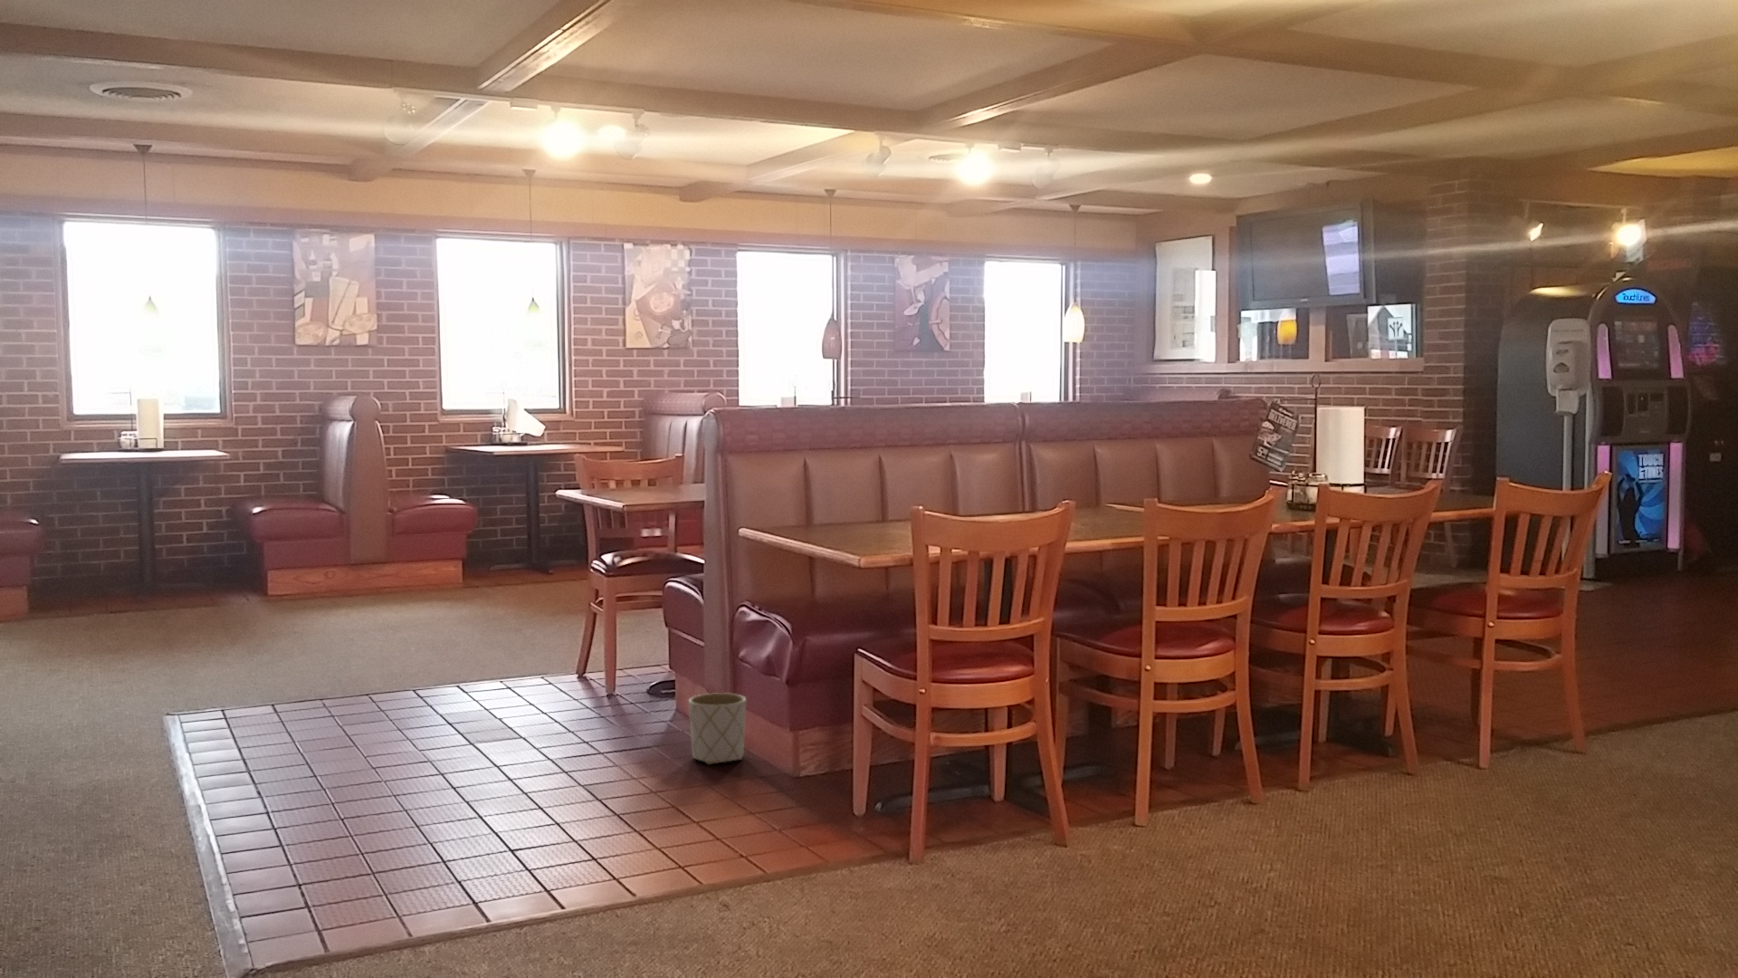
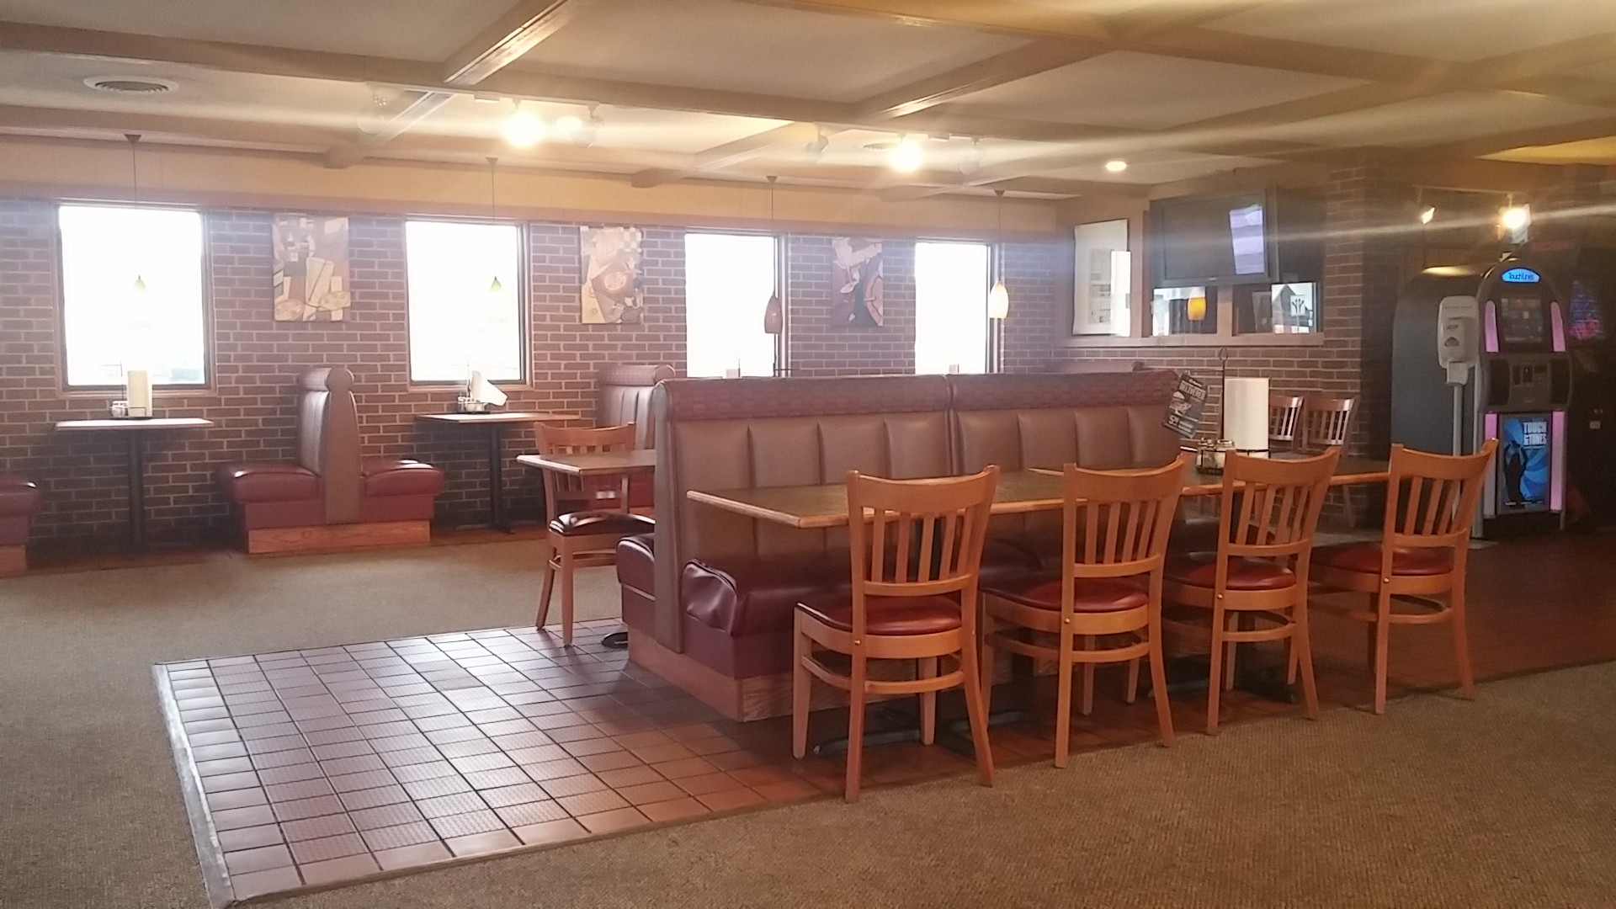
- planter [688,691,747,765]
